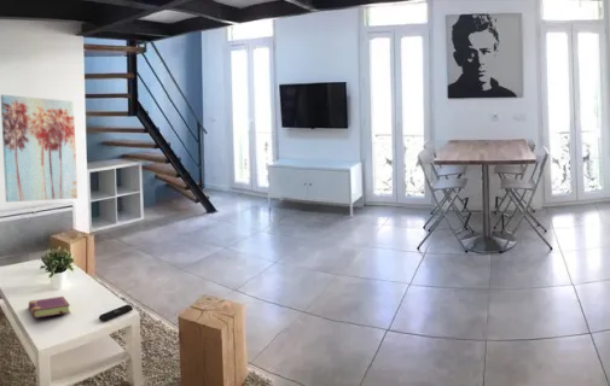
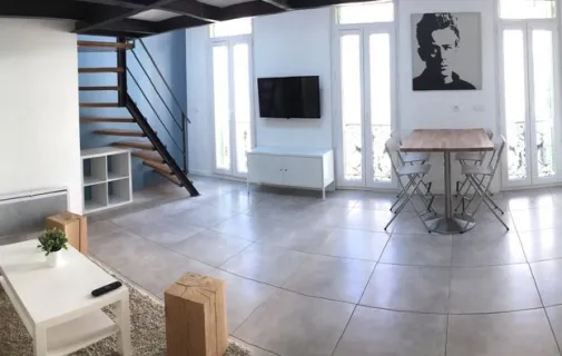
- book [28,296,71,320]
- wall art [0,94,79,203]
